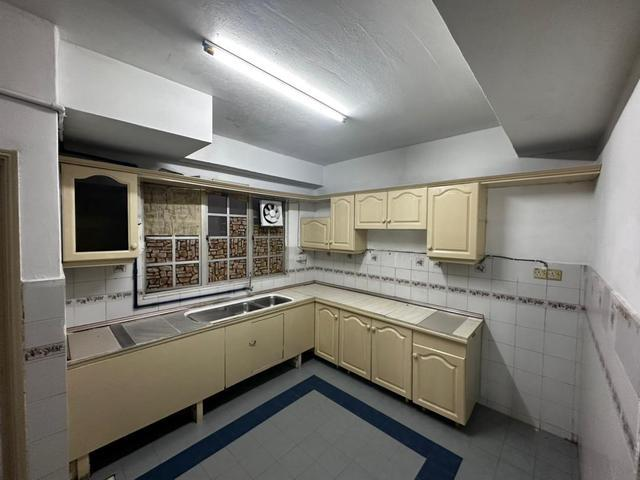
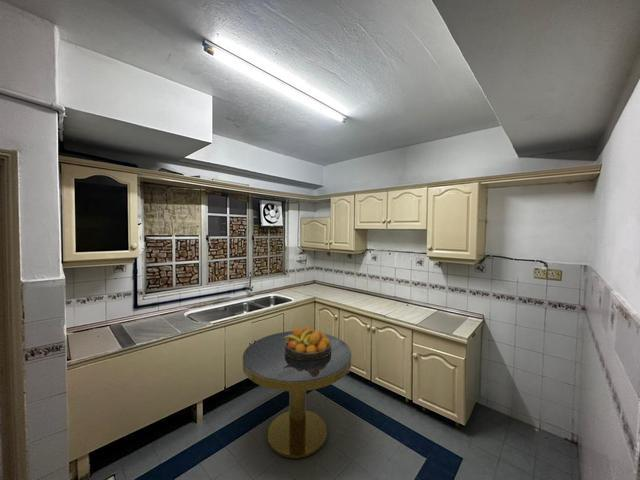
+ side table [241,330,353,459]
+ fruit bowl [284,326,331,361]
